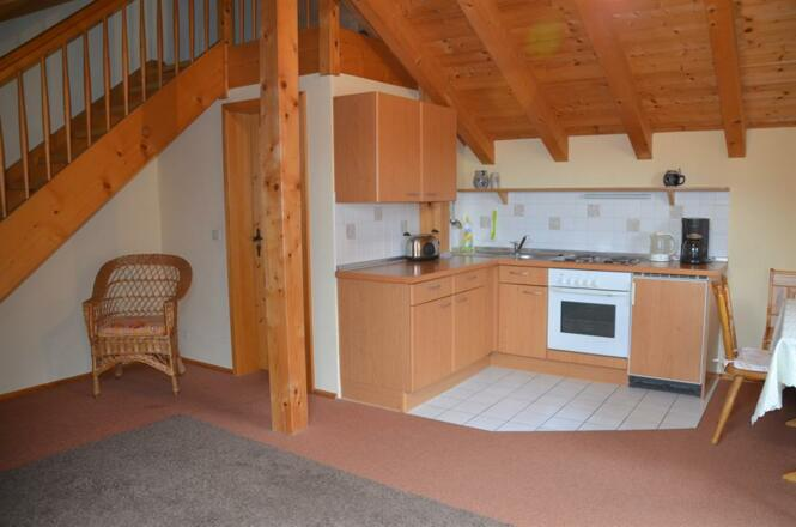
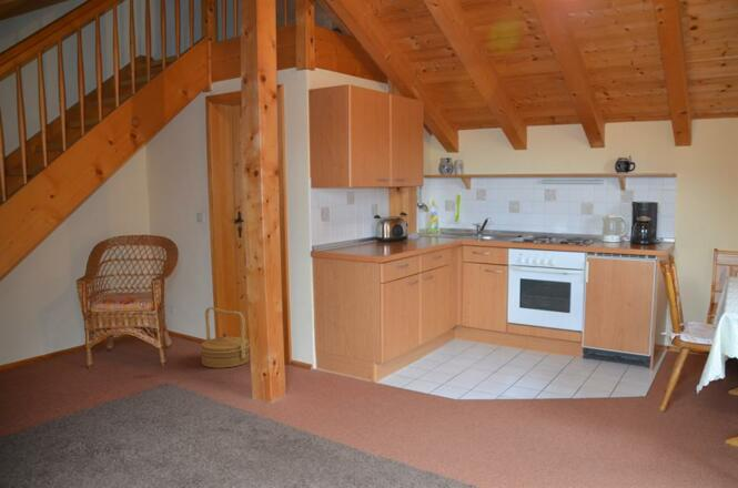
+ woven basket [199,306,251,369]
